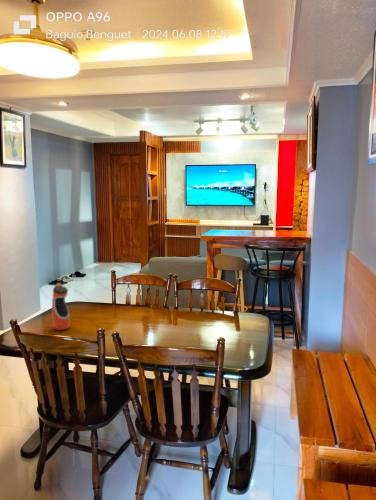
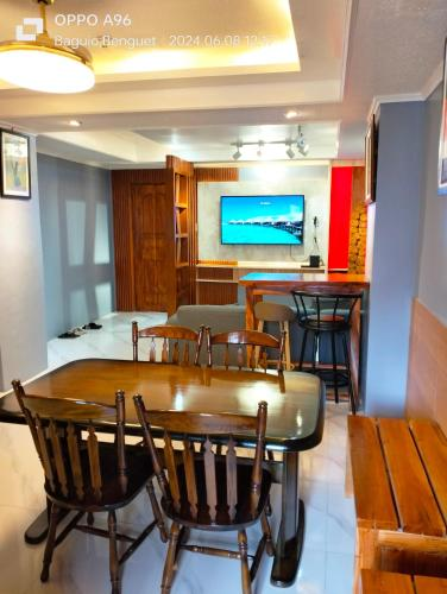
- water bottle [51,282,71,331]
